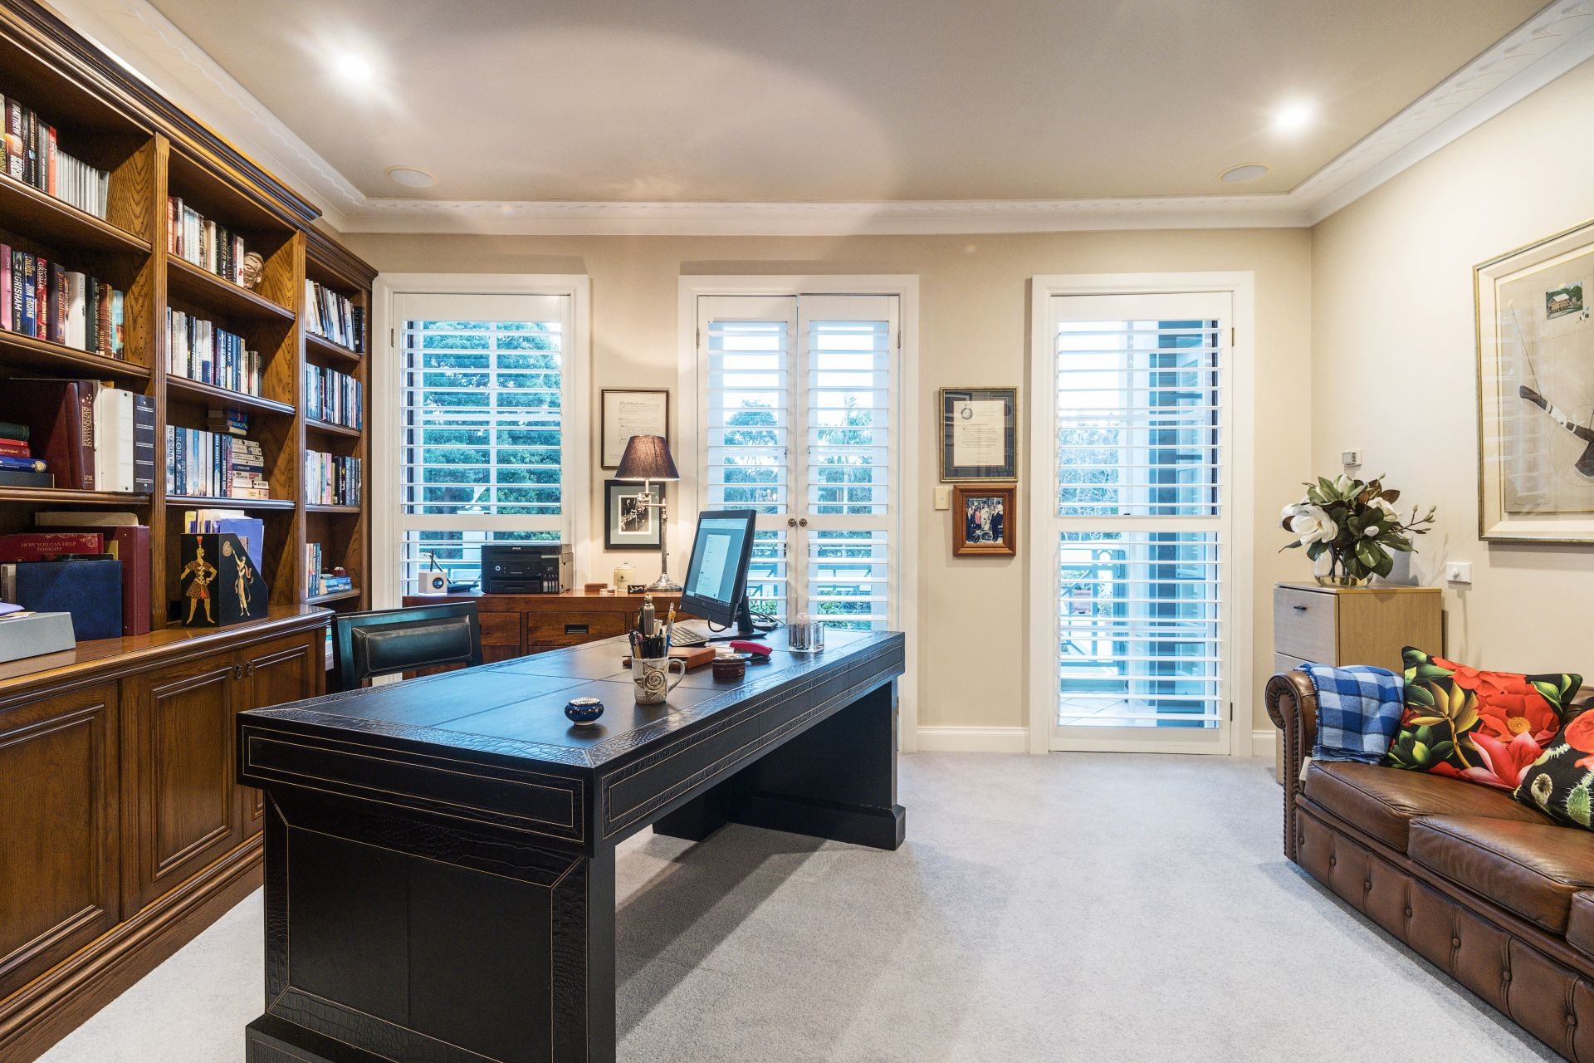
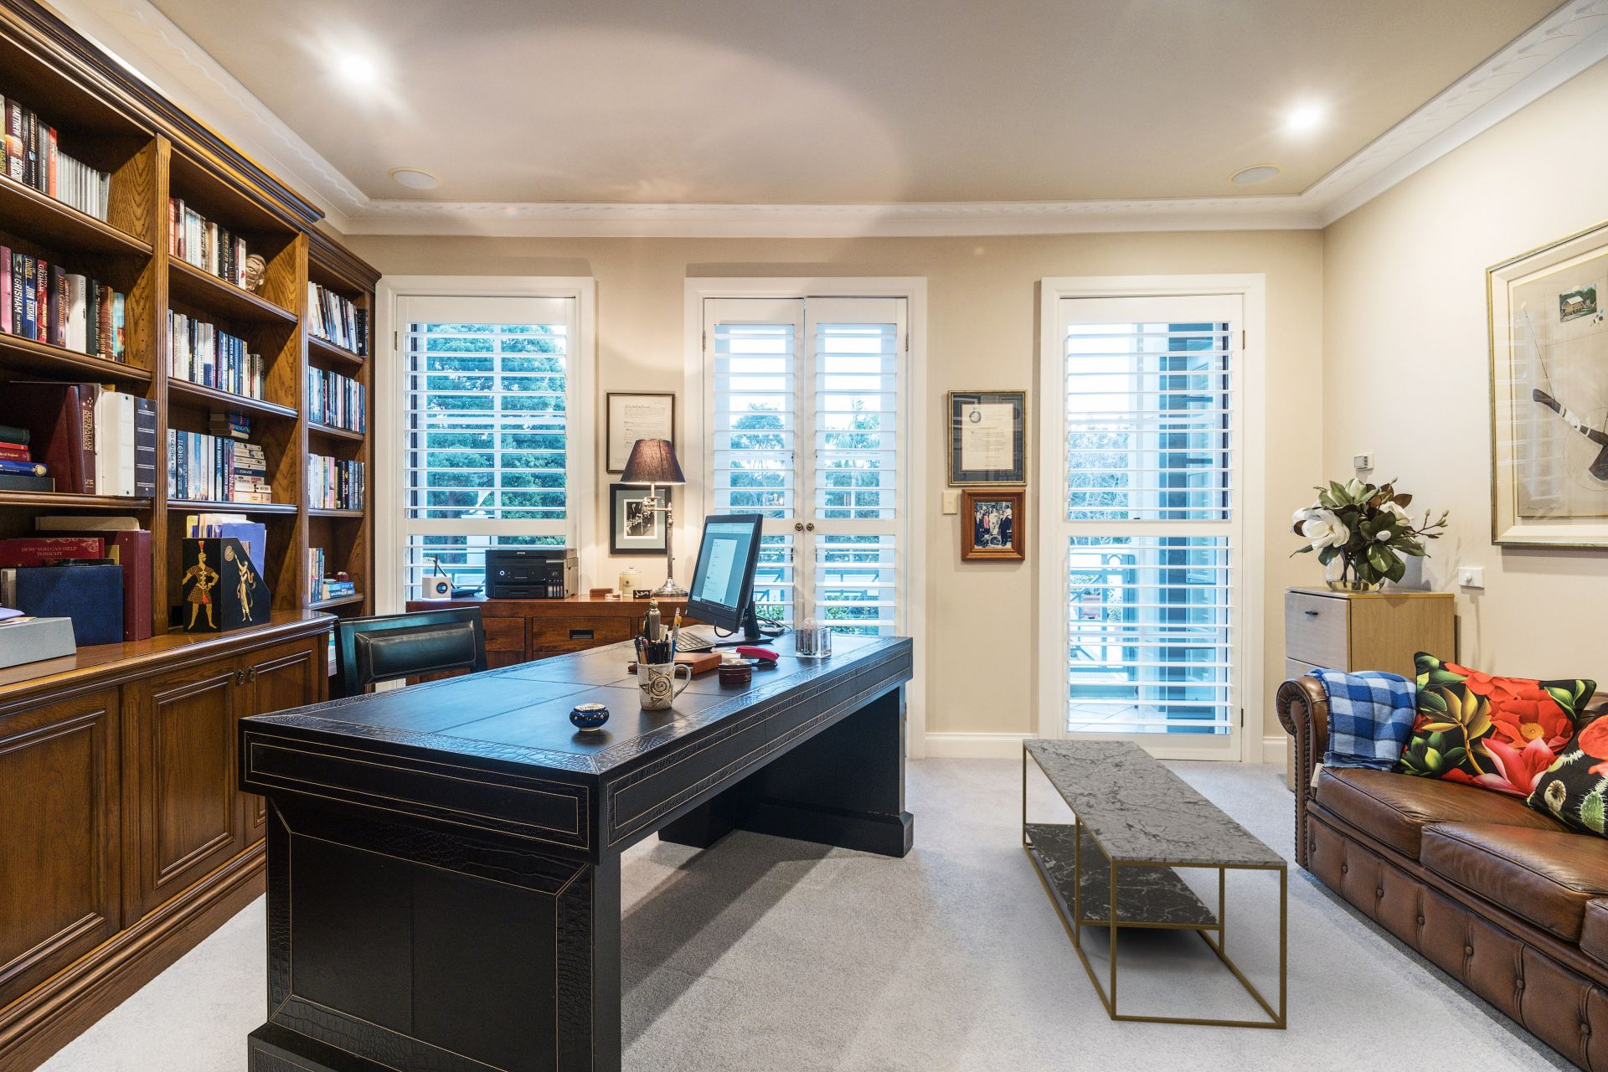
+ coffee table [1022,738,1289,1031]
